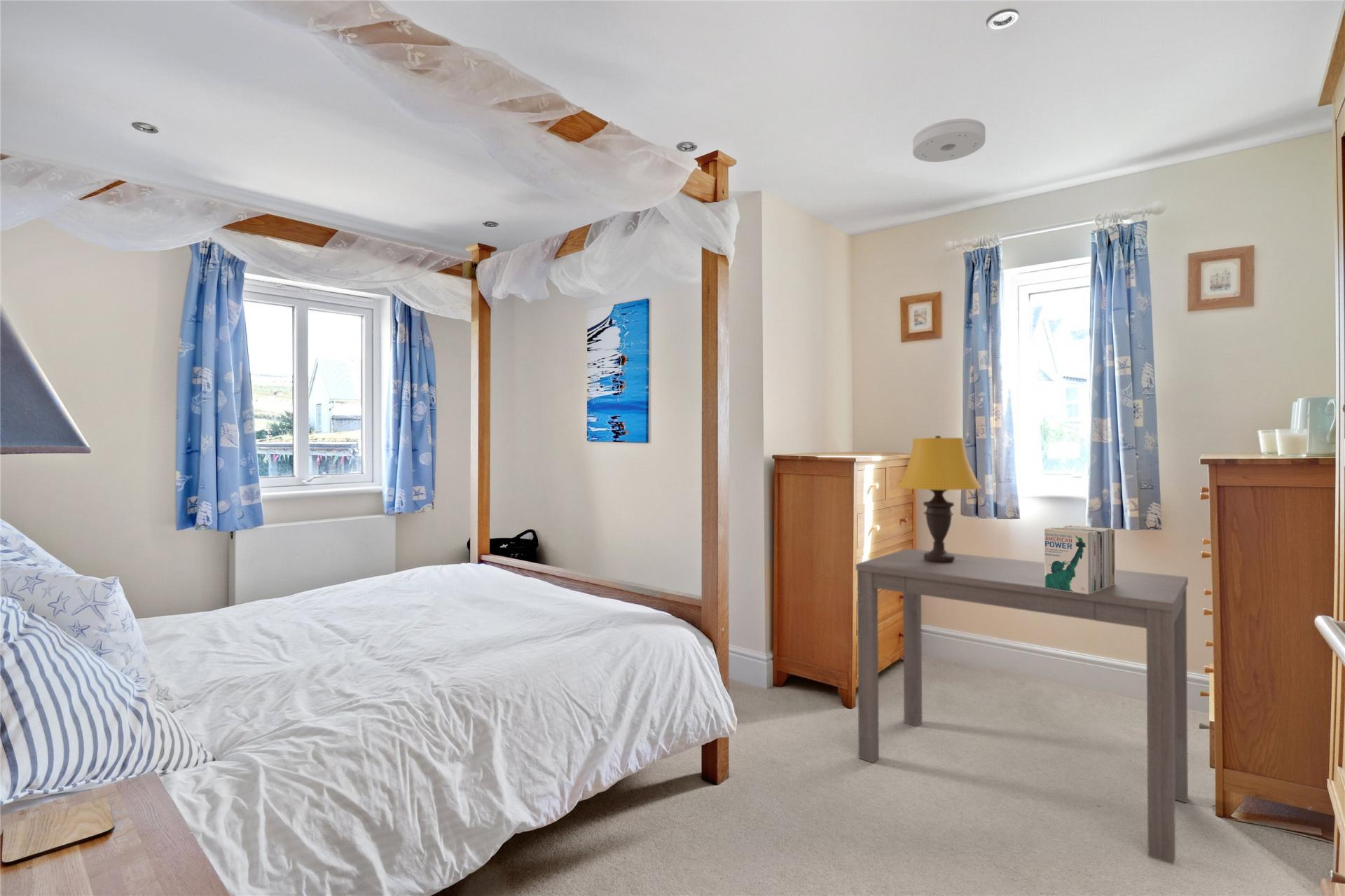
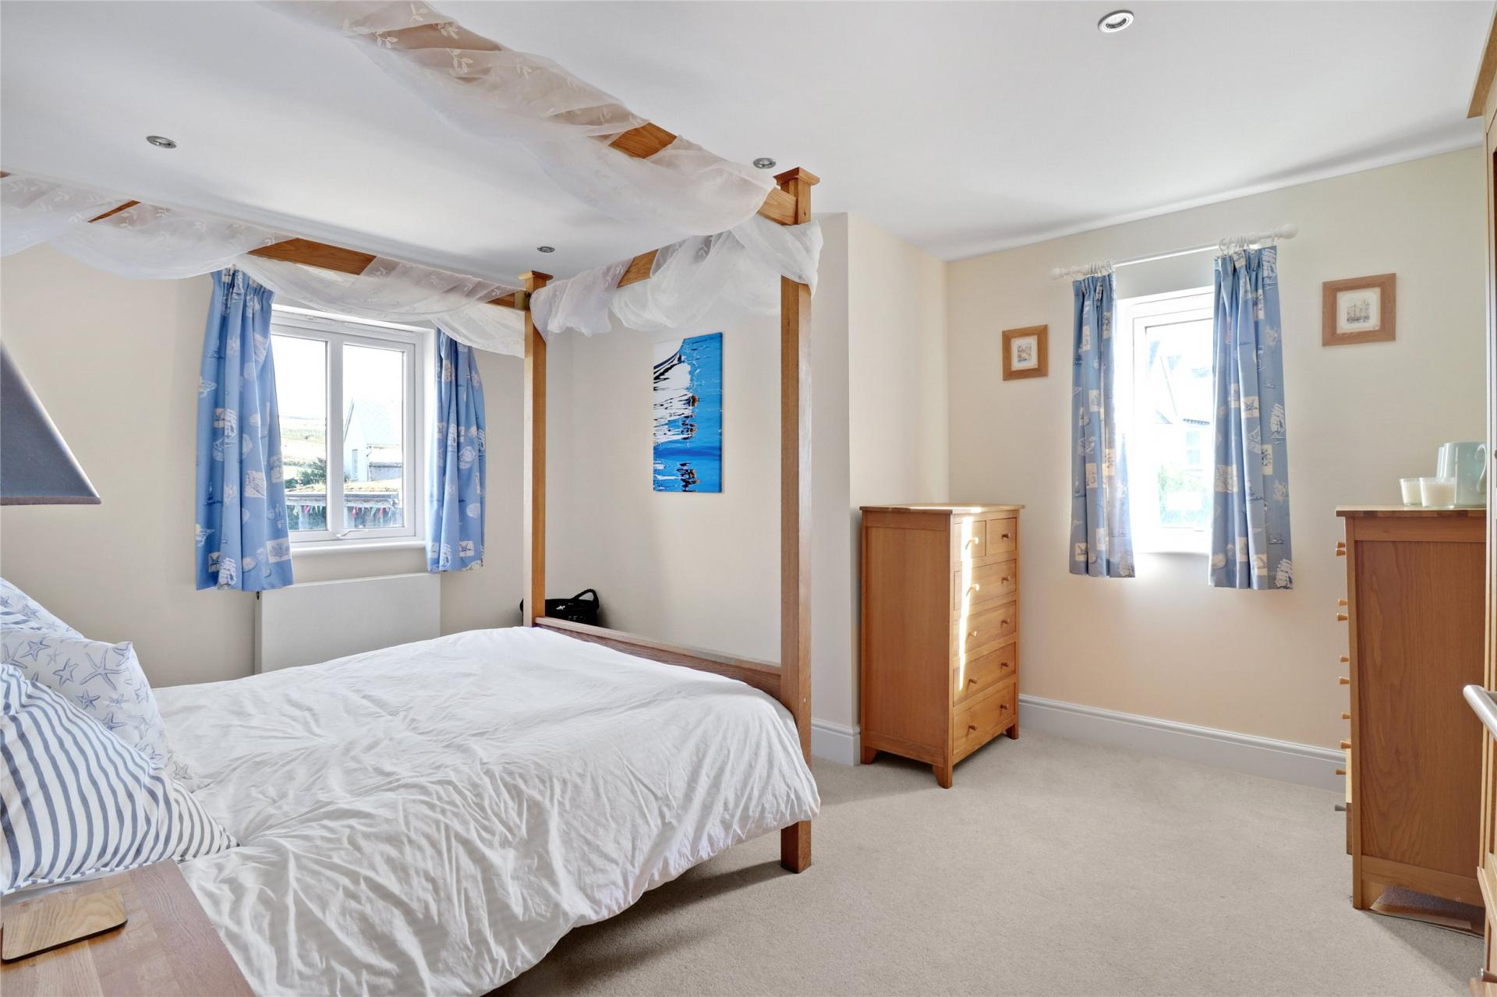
- desk [855,548,1189,865]
- smoke detector [912,118,986,163]
- table lamp [897,435,983,563]
- books [1044,525,1116,594]
